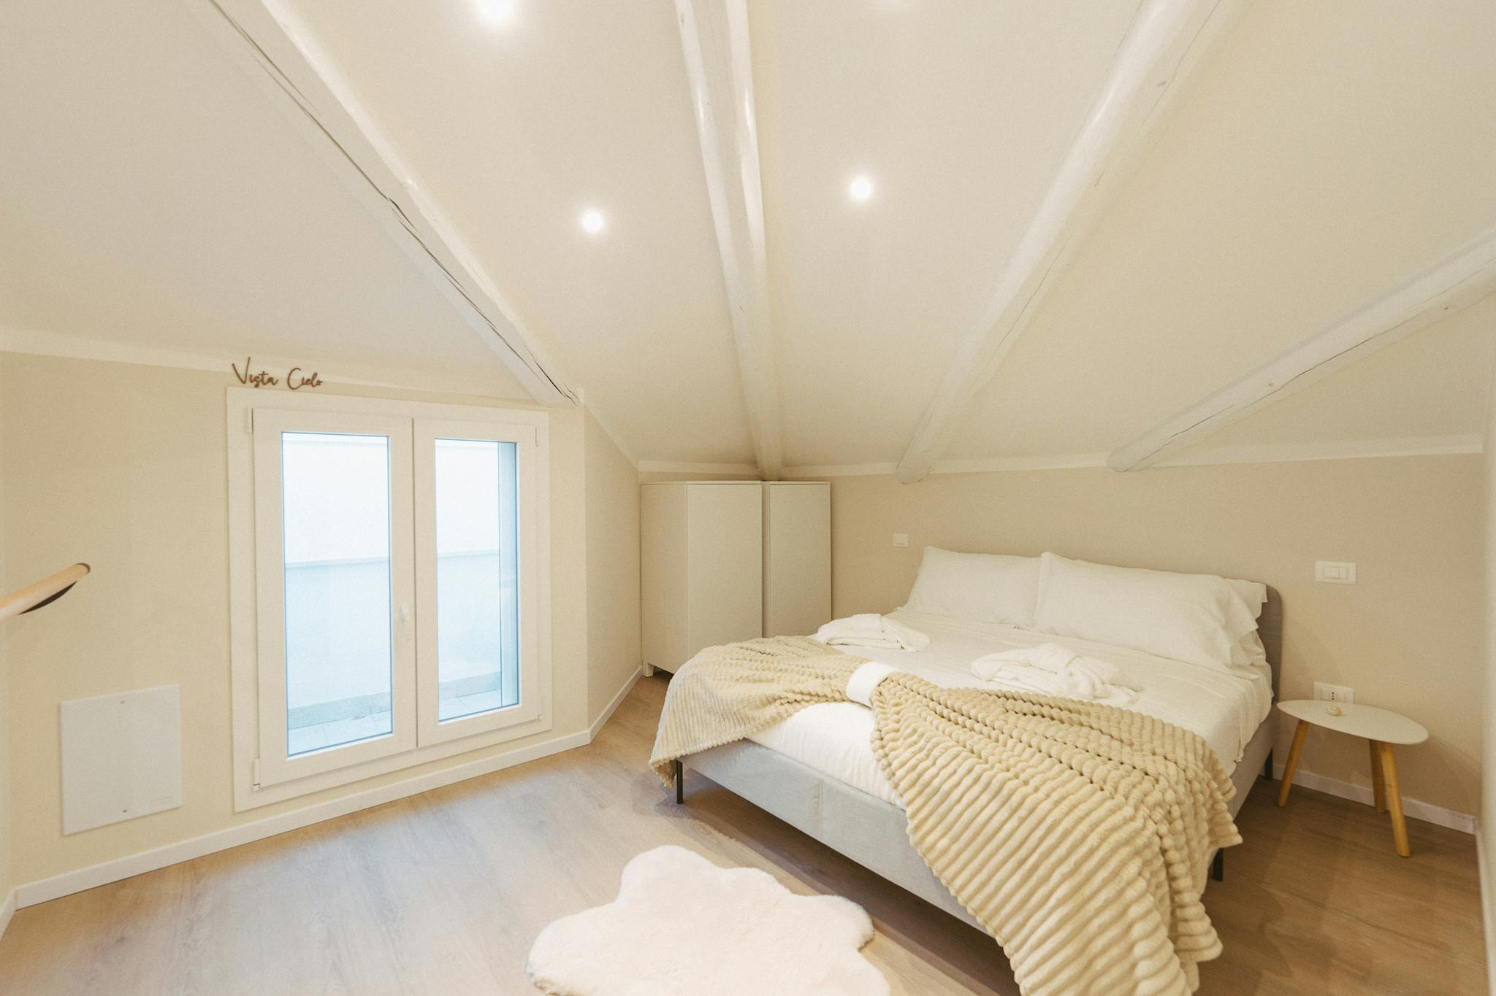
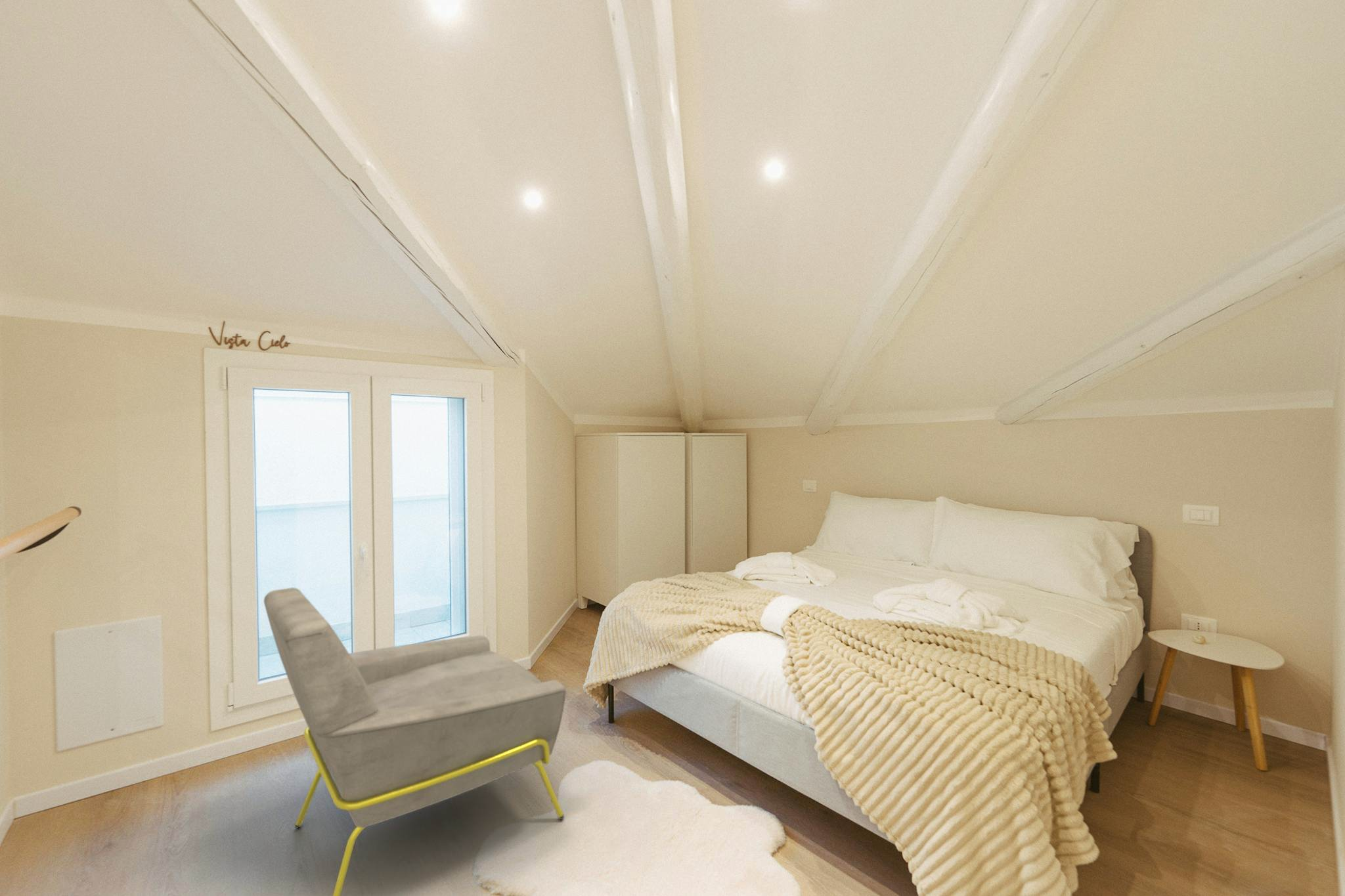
+ armchair [263,587,567,896]
